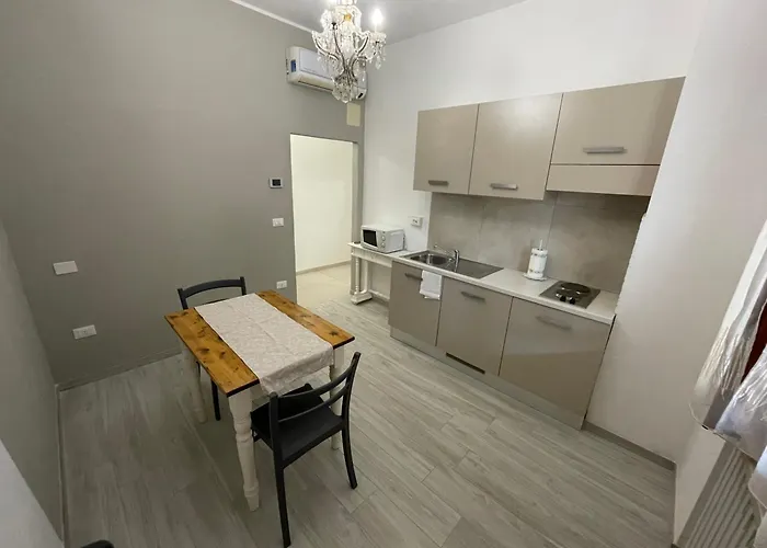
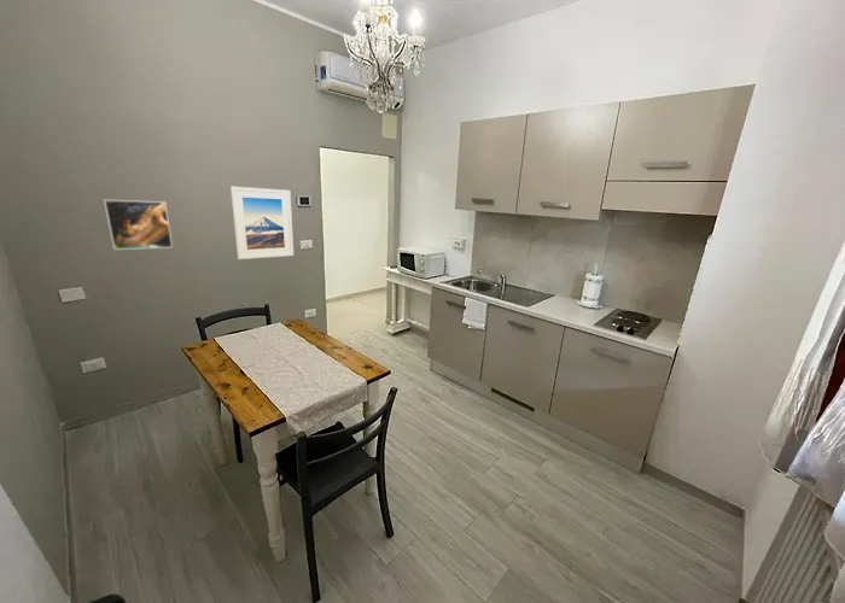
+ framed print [103,199,174,251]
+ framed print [229,186,295,260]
